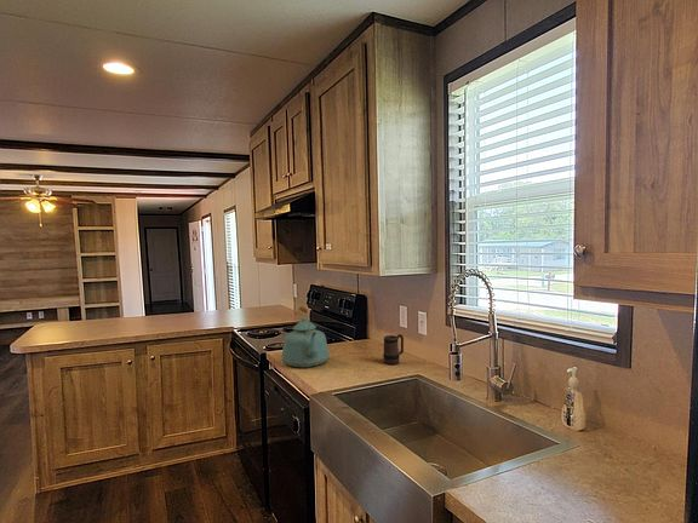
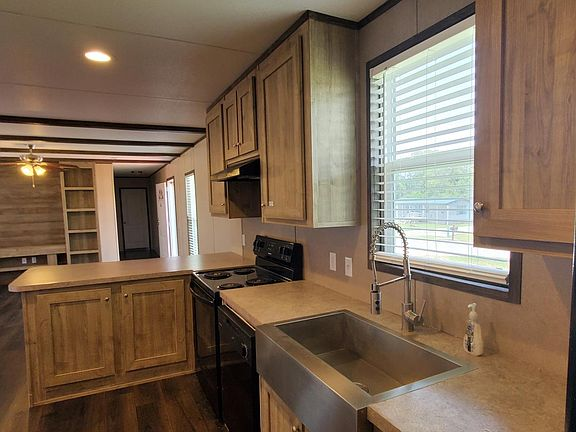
- kettle [281,305,331,368]
- mug [382,333,405,366]
